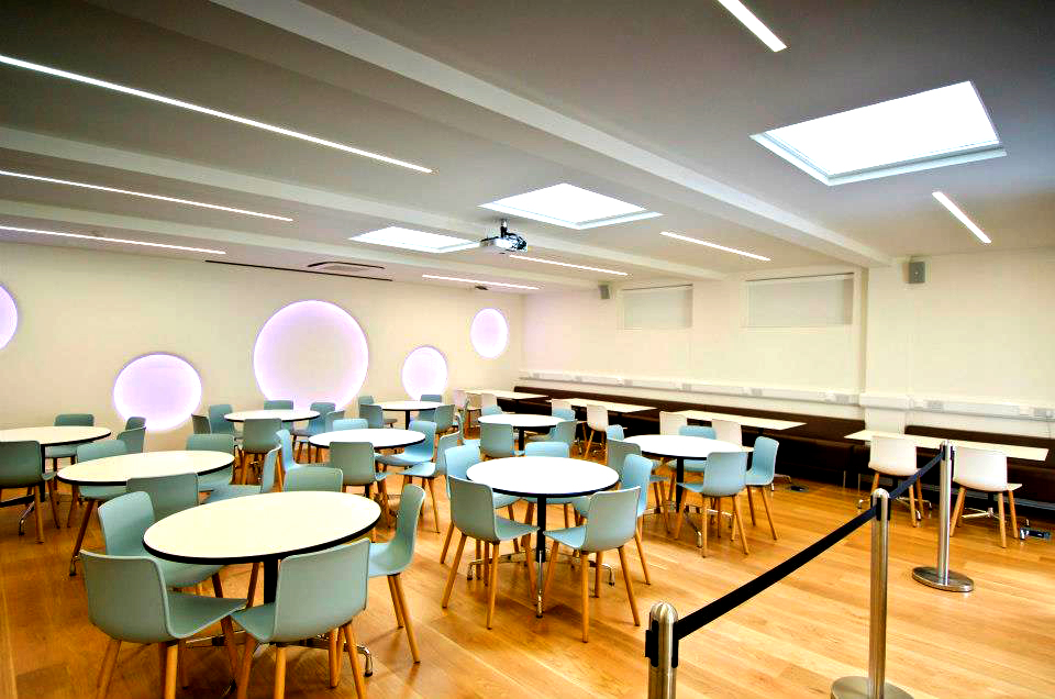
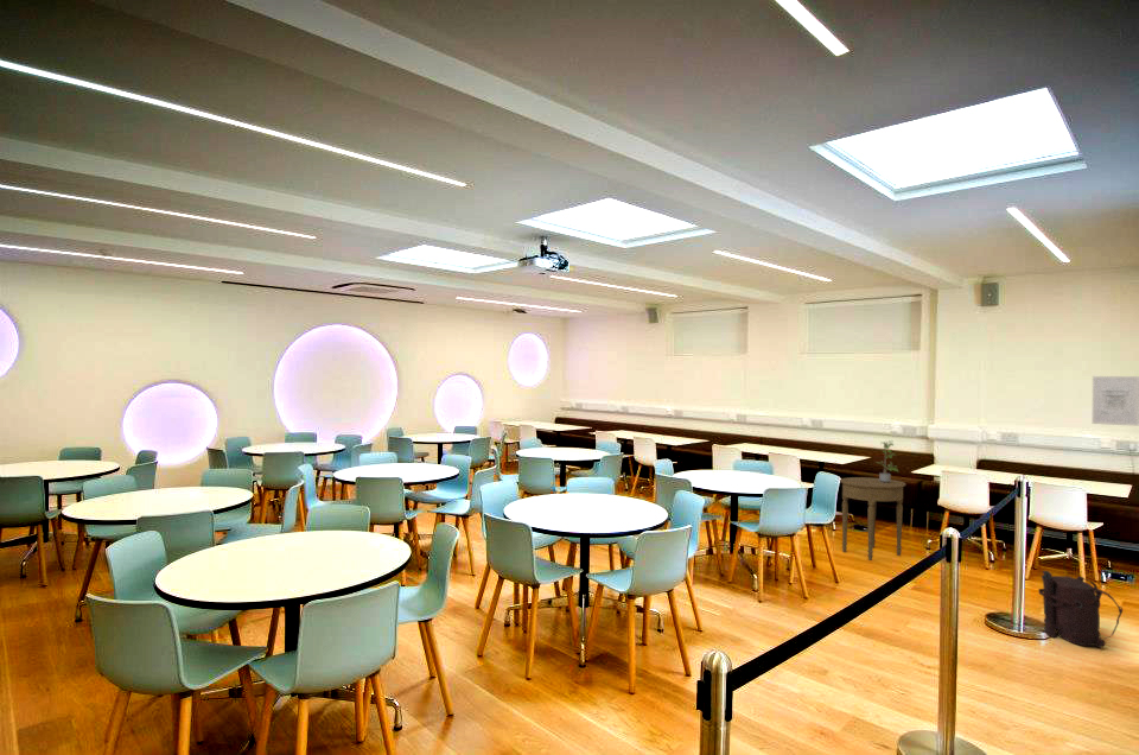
+ wall art [1092,375,1139,427]
+ potted plant [874,439,899,483]
+ backpack [1037,570,1124,649]
+ side table [839,476,906,562]
